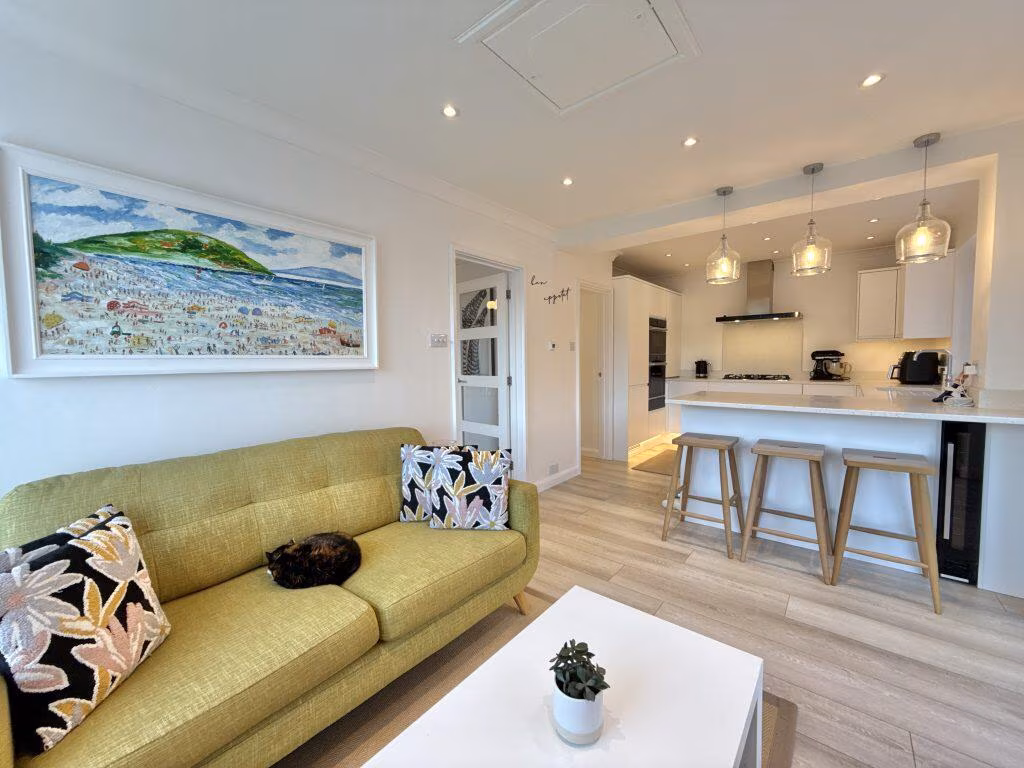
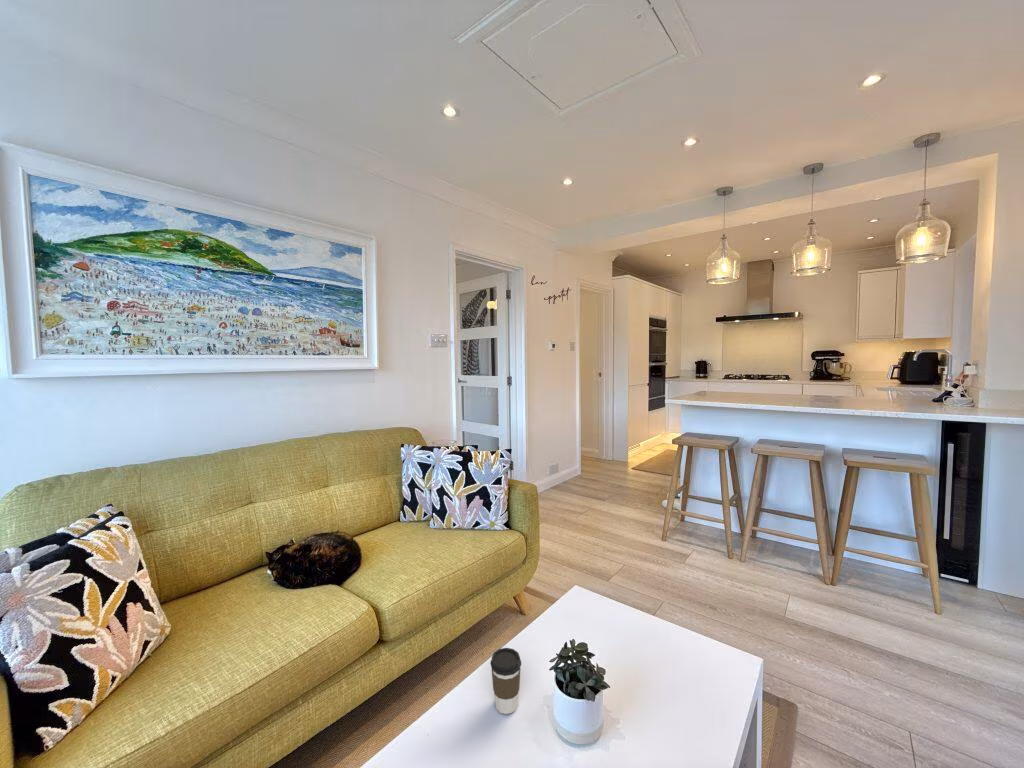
+ coffee cup [490,647,522,715]
